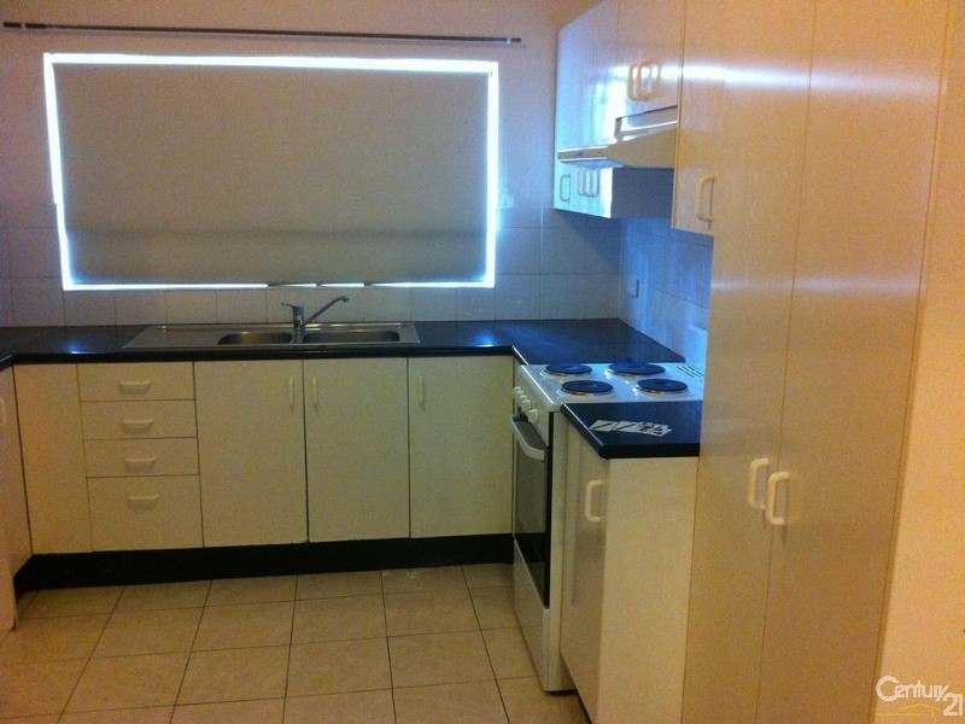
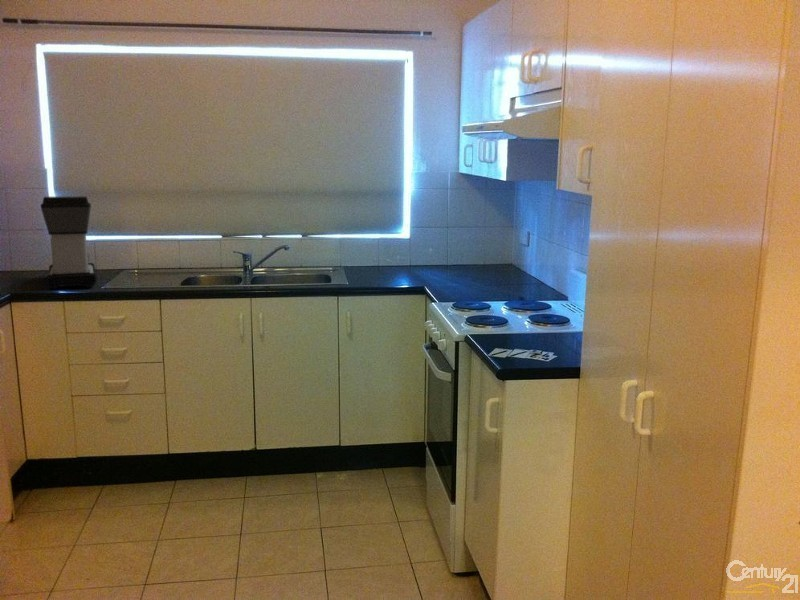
+ coffee maker [40,195,97,290]
